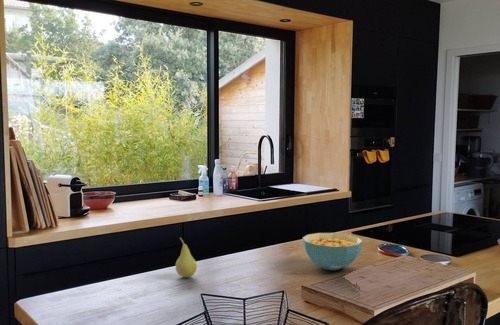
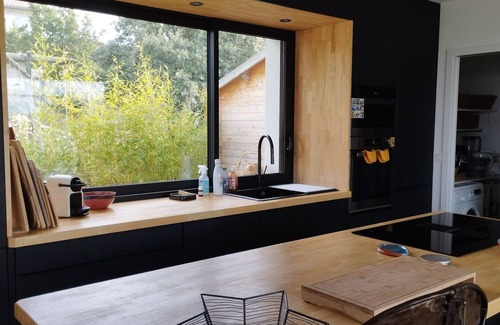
- fruit [175,236,198,278]
- cereal bowl [301,232,364,271]
